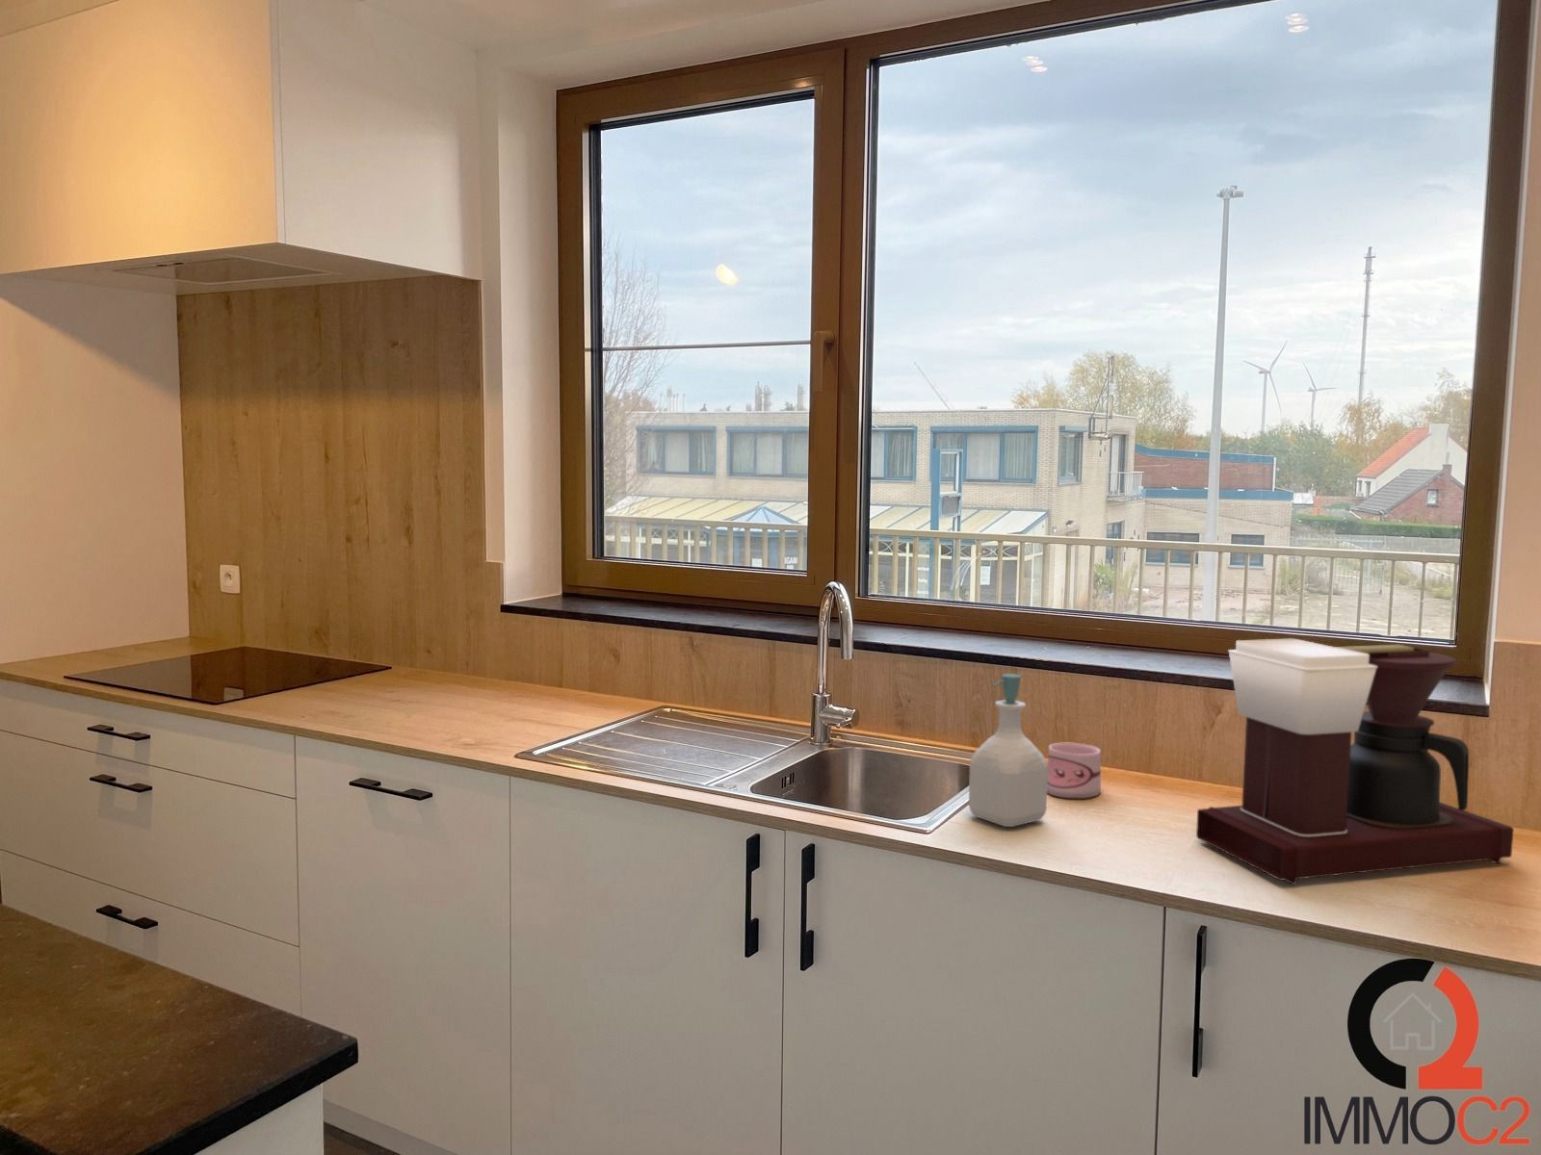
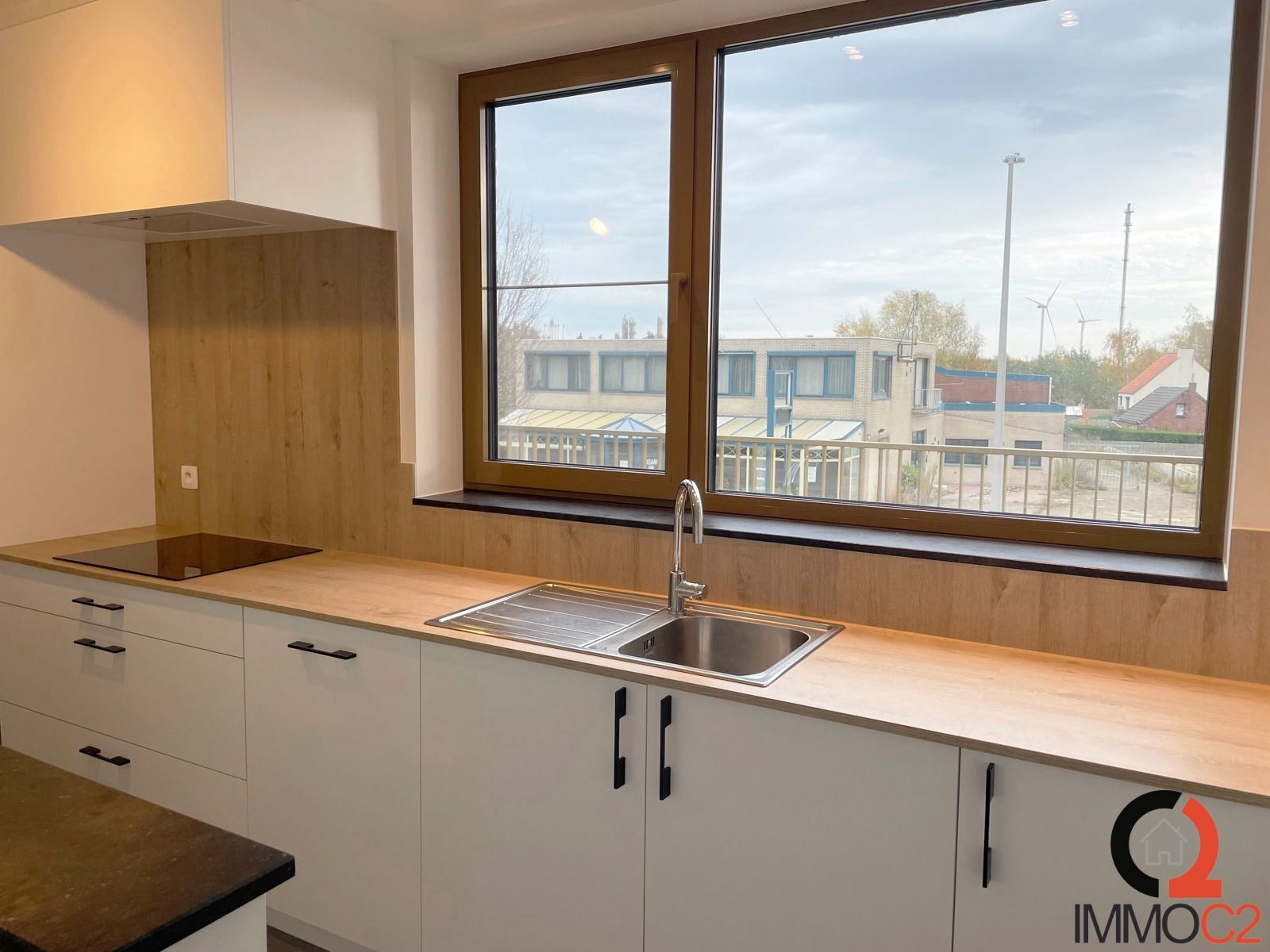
- coffee maker [1195,638,1514,886]
- soap bottle [968,673,1048,827]
- mug [1047,742,1102,798]
